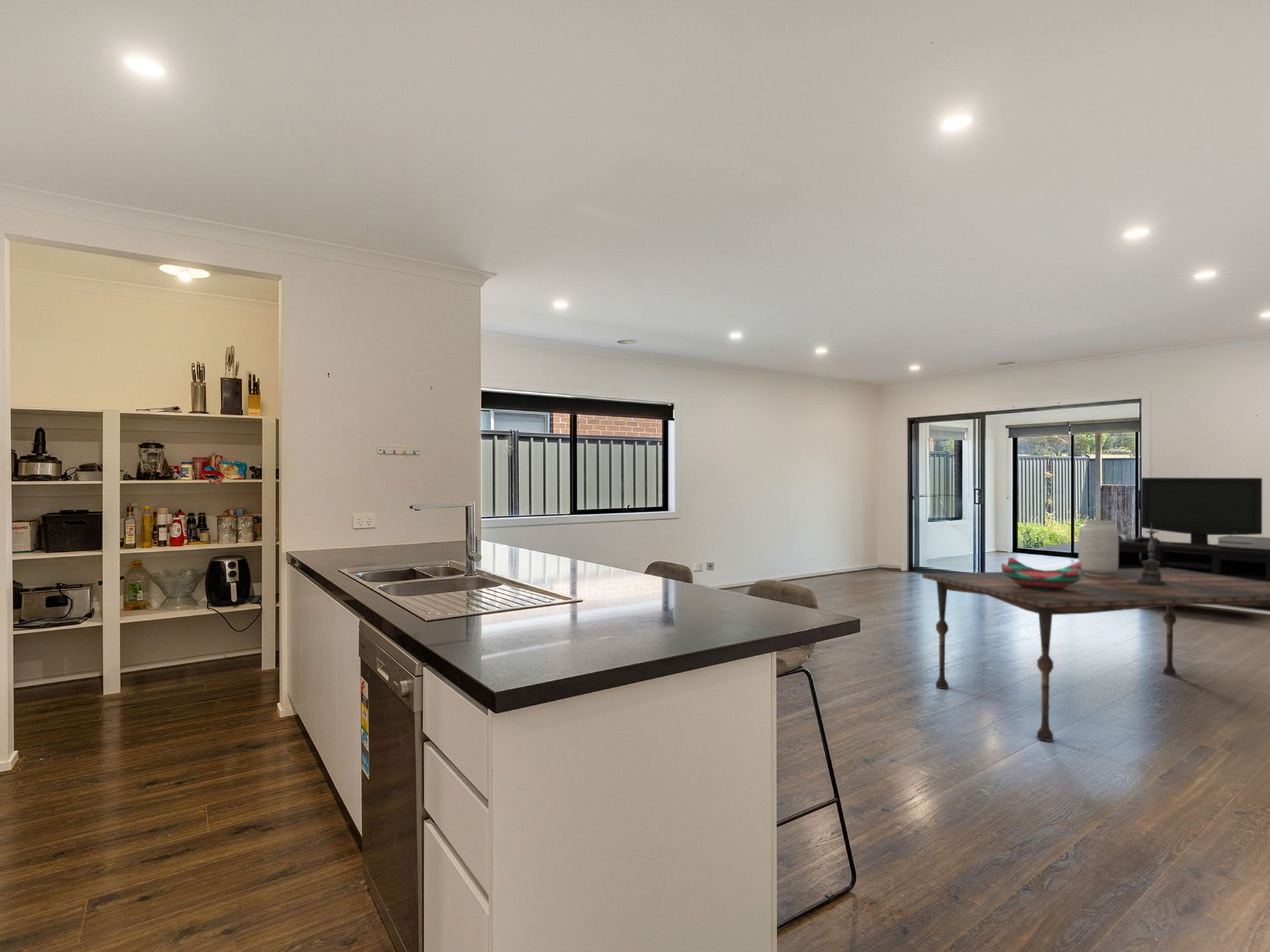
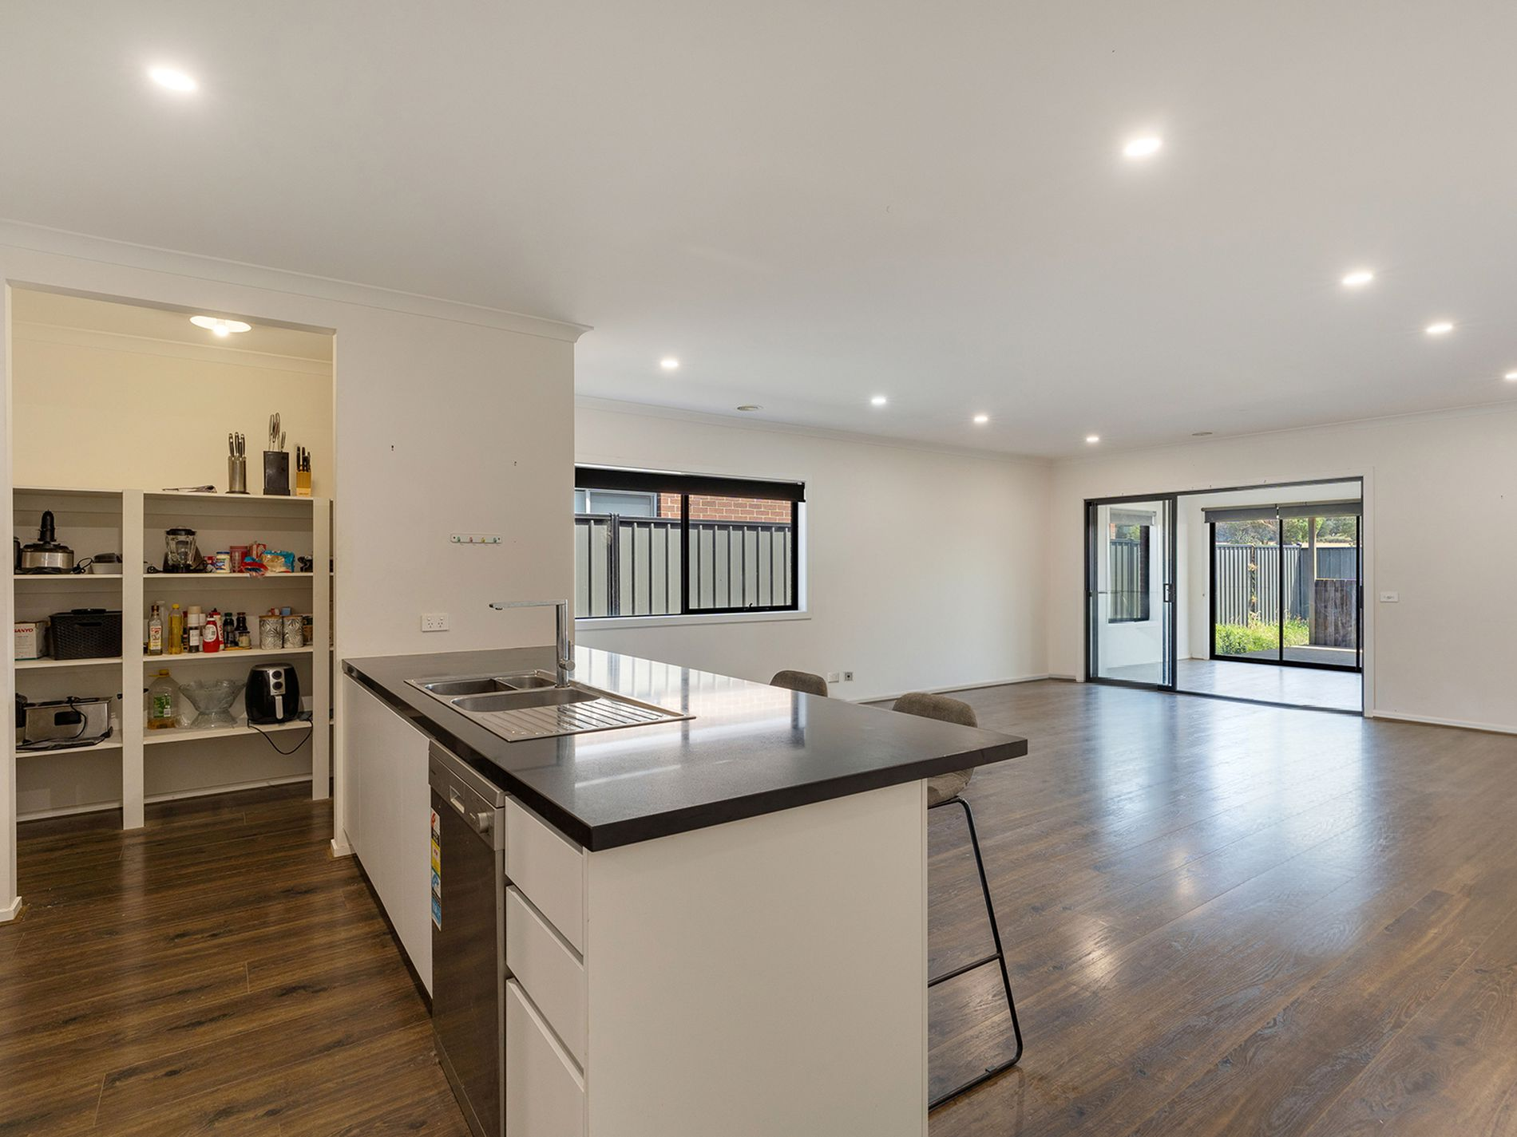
- decorative bowl [1001,557,1081,591]
- dining table [922,568,1270,742]
- candle holder [1130,522,1175,587]
- vase [1078,520,1119,577]
- media console [1118,477,1270,612]
